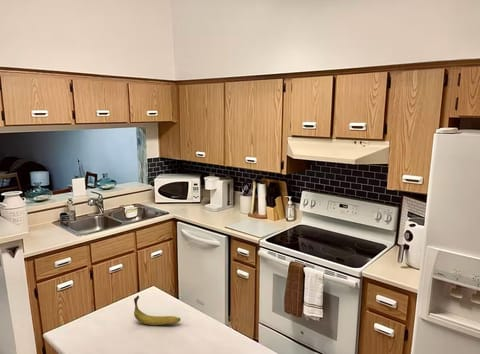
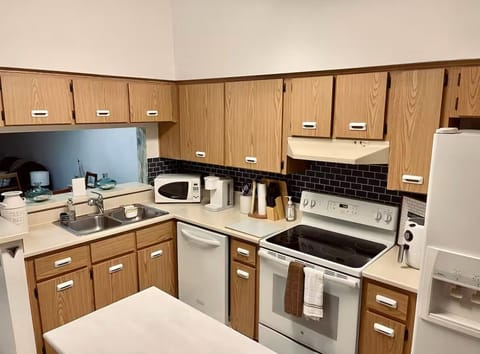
- banana [133,295,181,326]
